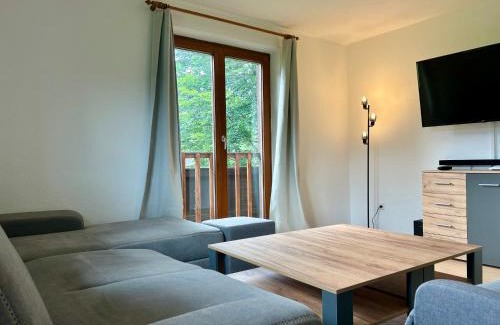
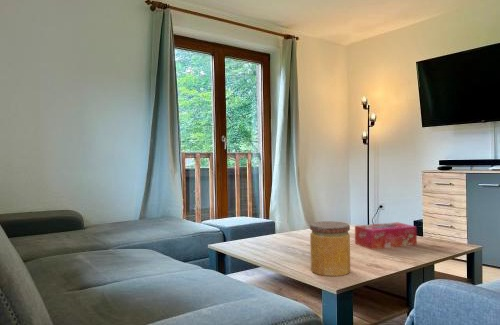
+ jar [309,220,351,277]
+ tissue box [354,221,418,251]
